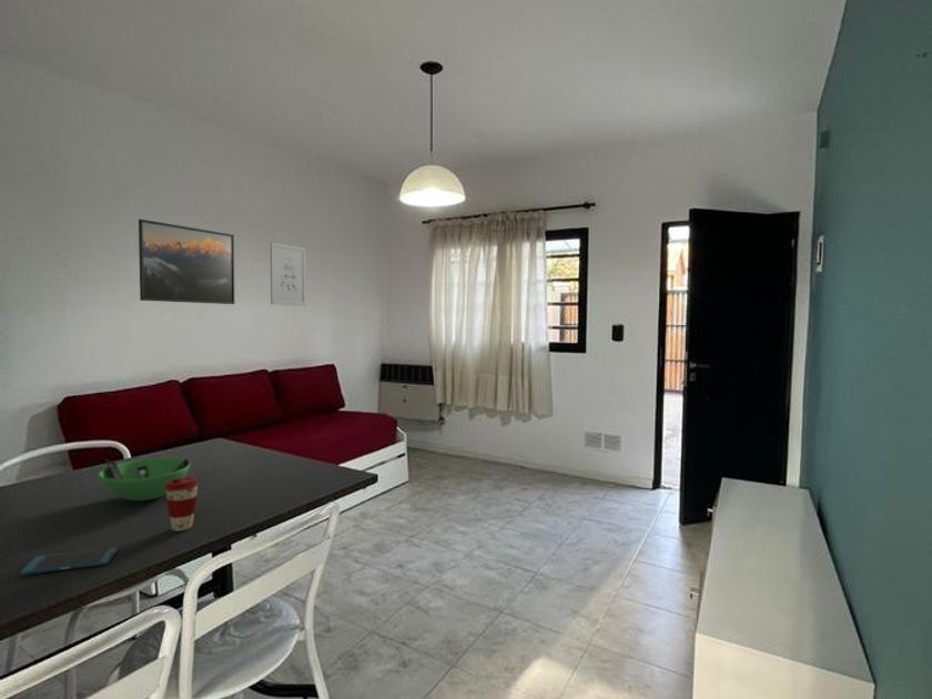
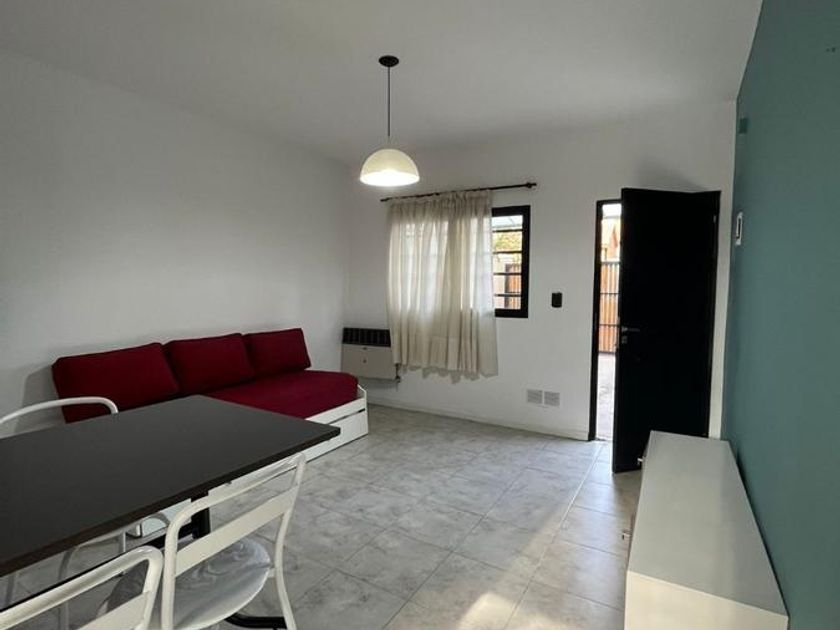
- smartphone [20,547,119,576]
- bowl [98,456,191,502]
- coffee cup [164,476,200,533]
- wall art [270,242,307,307]
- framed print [138,219,235,305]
